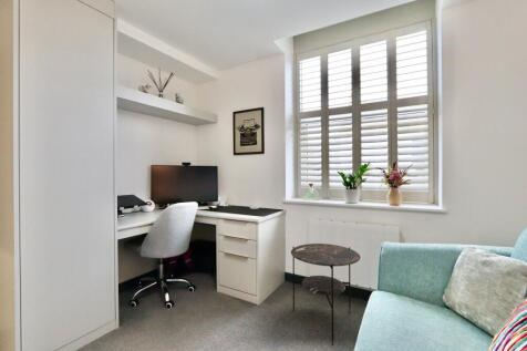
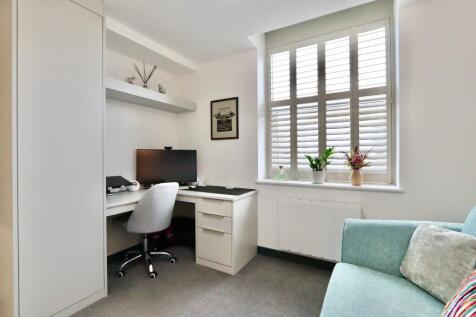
- side table [290,242,361,347]
